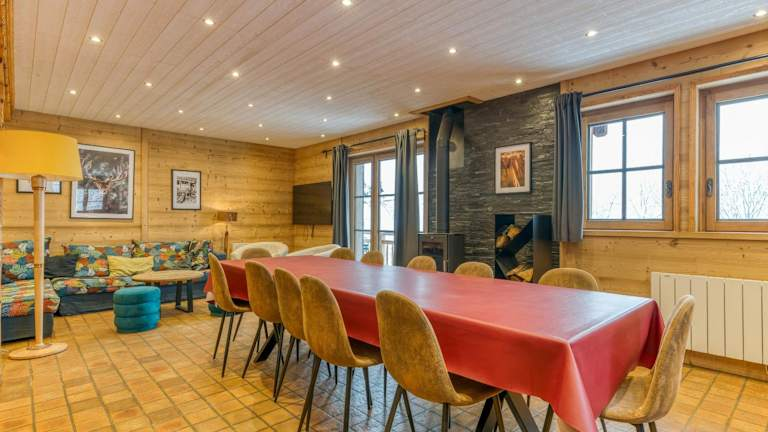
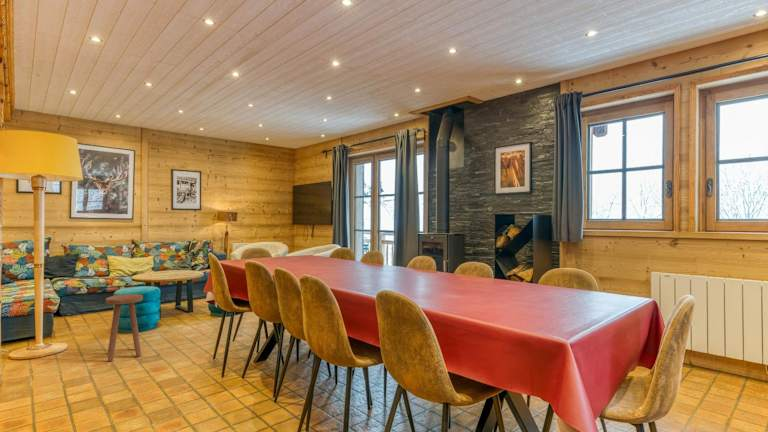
+ stool [105,293,144,362]
